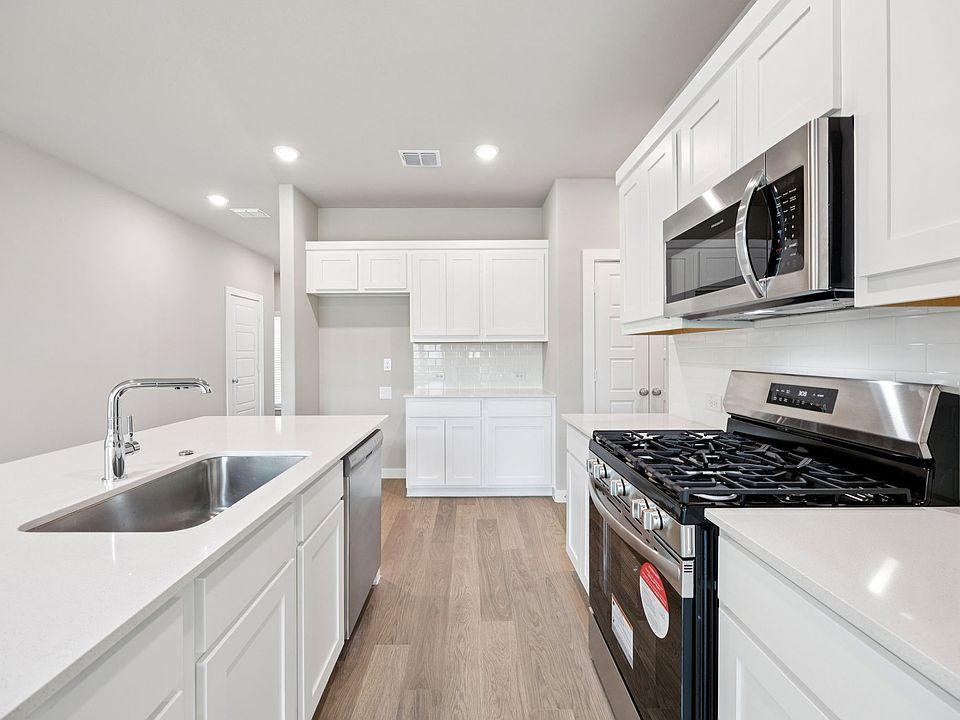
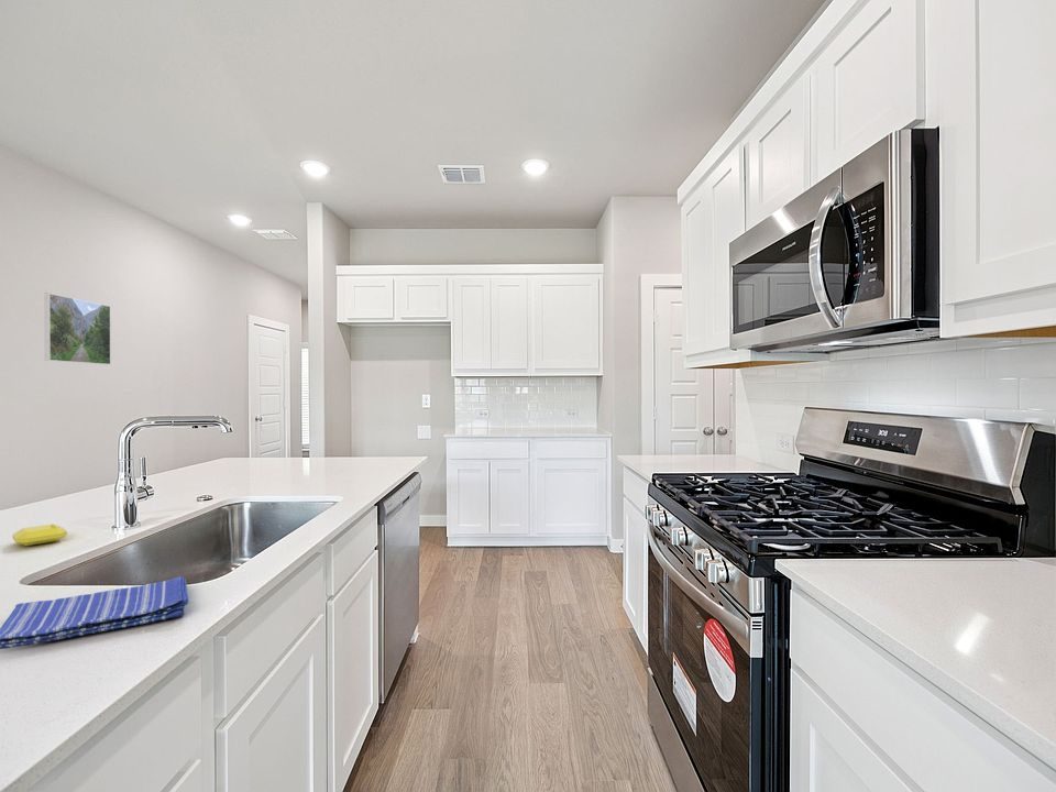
+ soap bar [11,524,68,547]
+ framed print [44,292,111,365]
+ dish towel [0,575,189,650]
